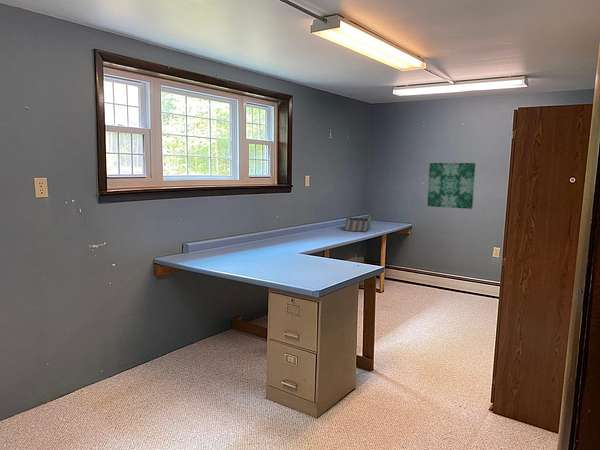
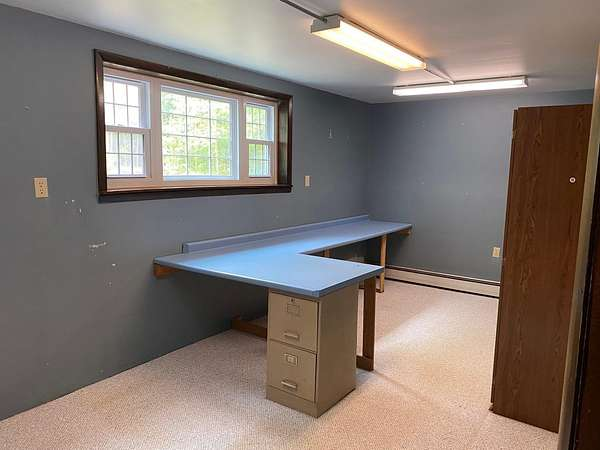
- desk organizer [343,215,372,233]
- wall art [426,162,476,210]
